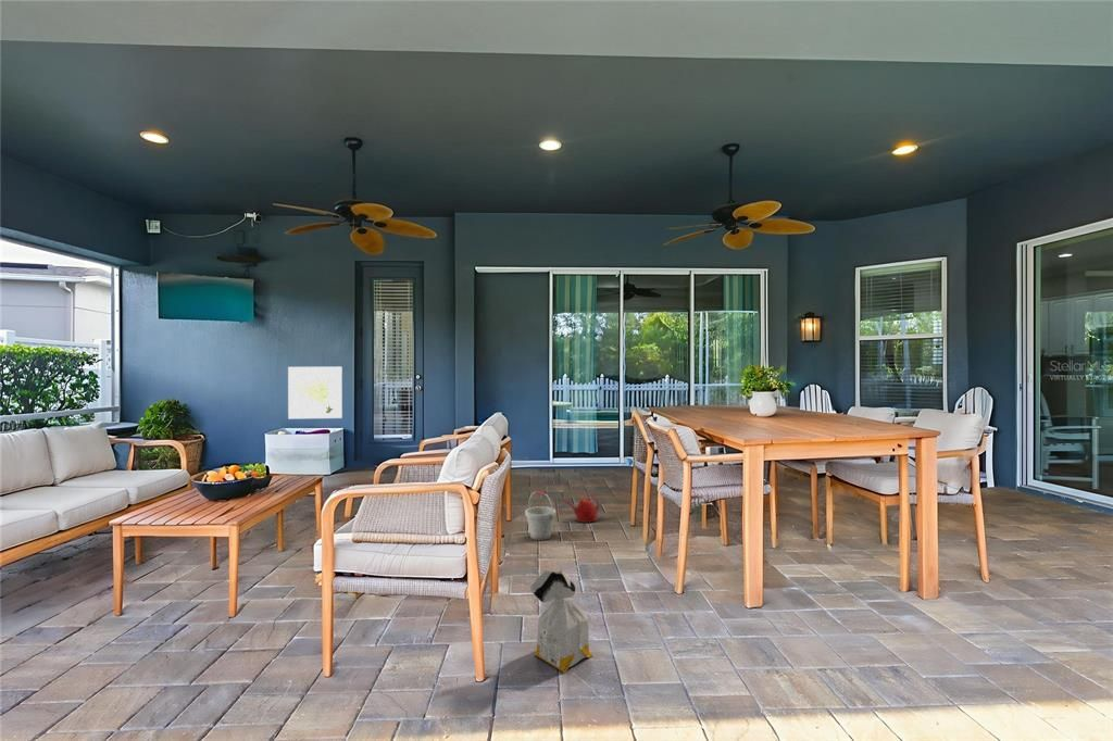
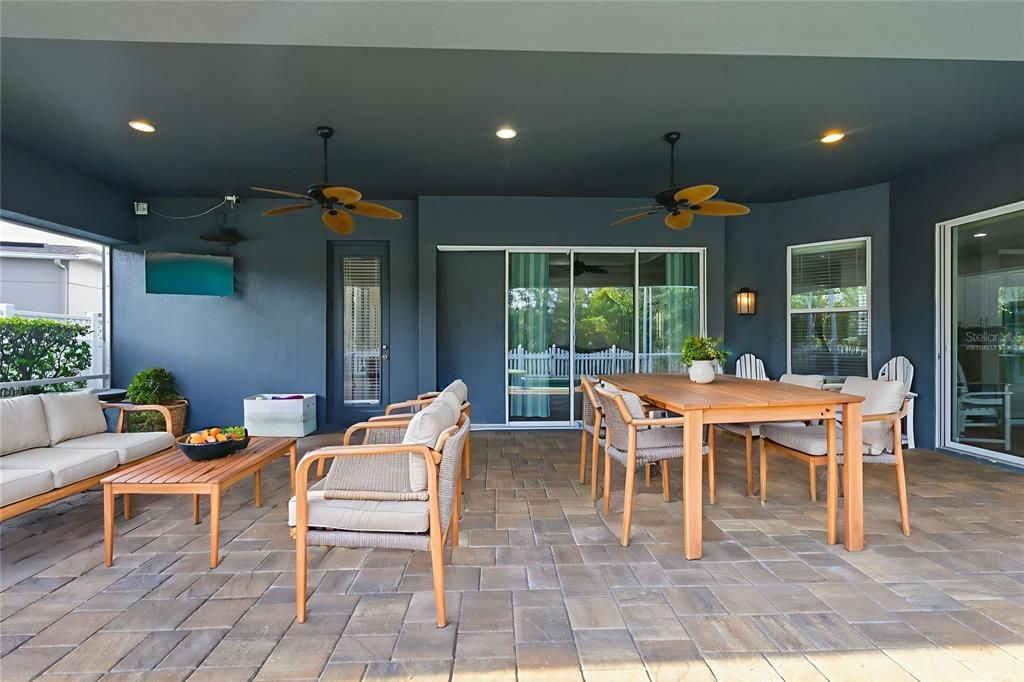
- watering can [562,493,600,524]
- bag [528,569,593,674]
- wall art [287,366,343,419]
- bucket [524,490,556,541]
